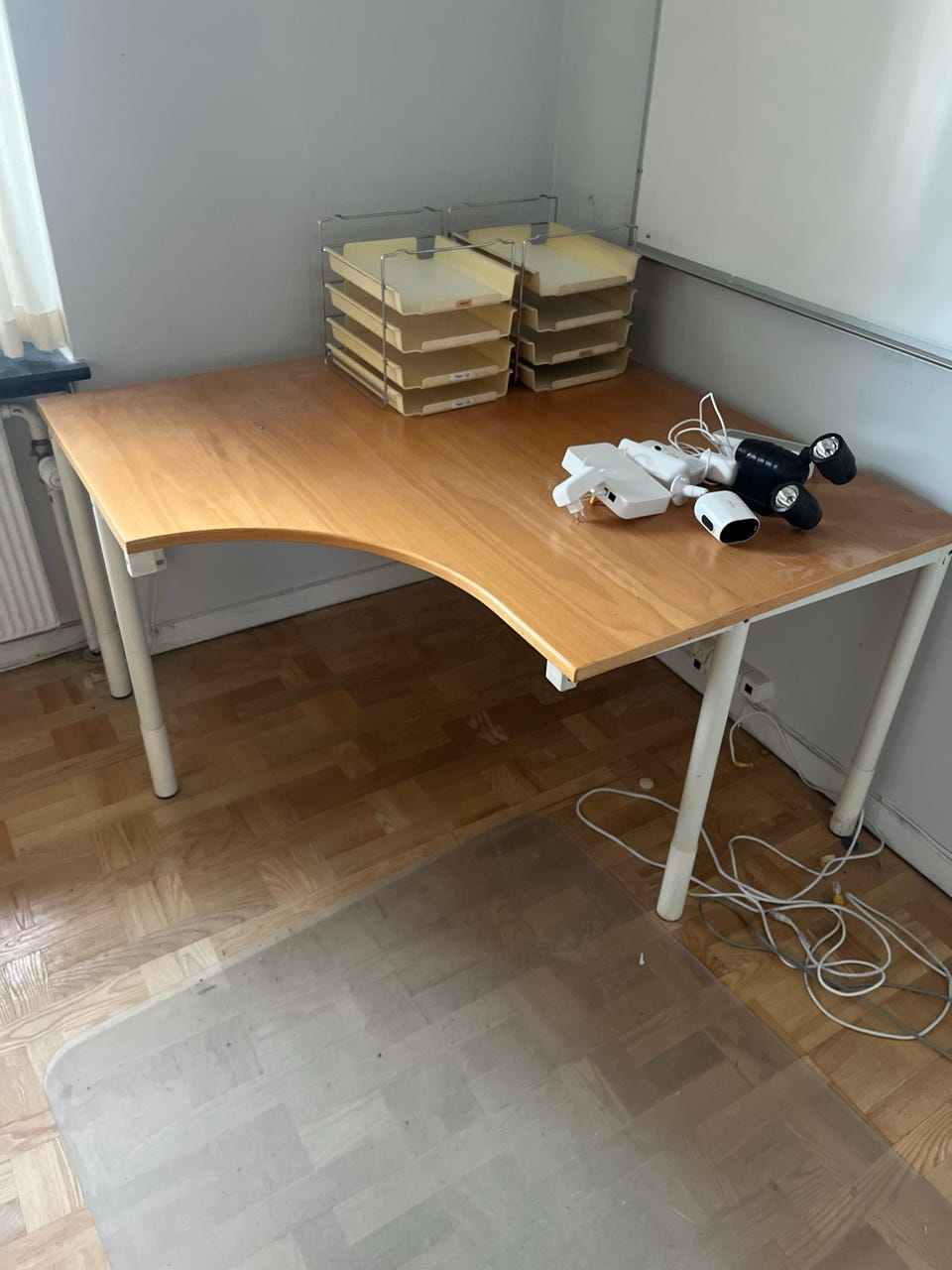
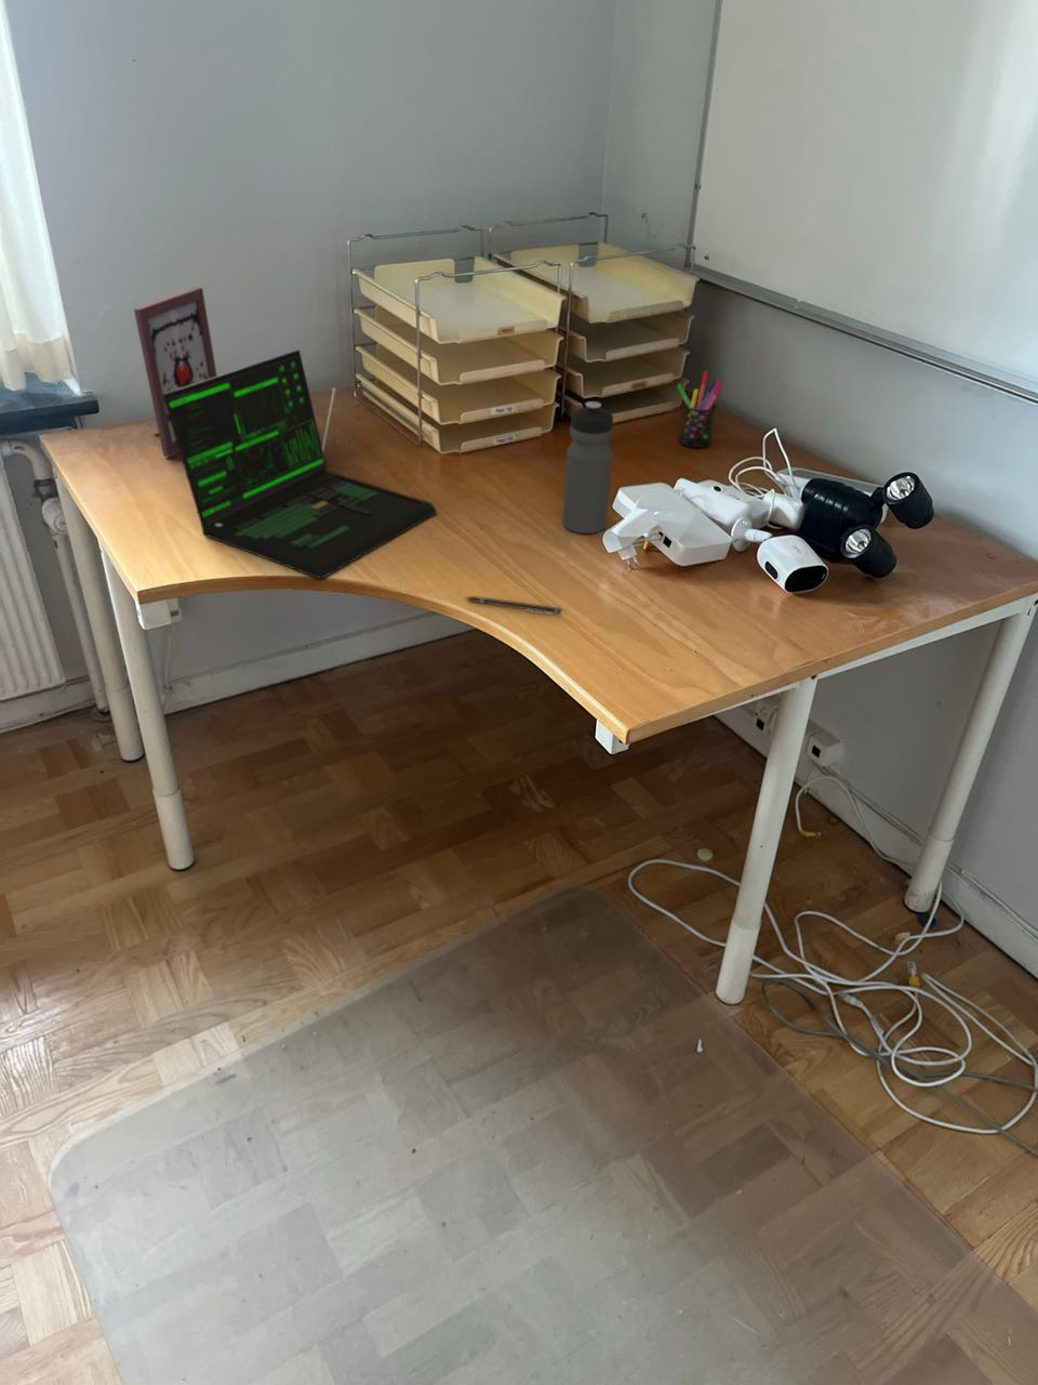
+ pen [462,595,563,616]
+ picture frame [133,287,218,458]
+ laptop [162,348,438,580]
+ pen holder [676,370,724,449]
+ water bottle [562,400,614,534]
